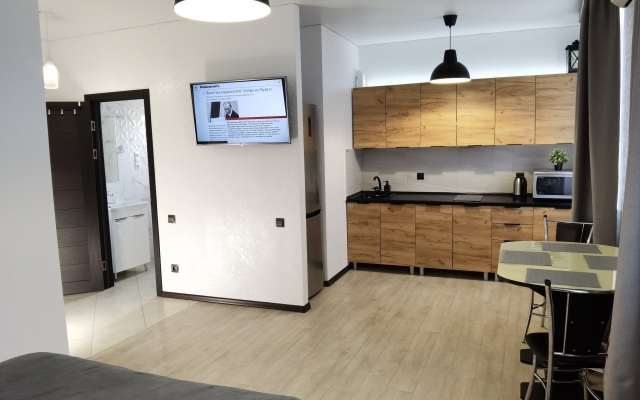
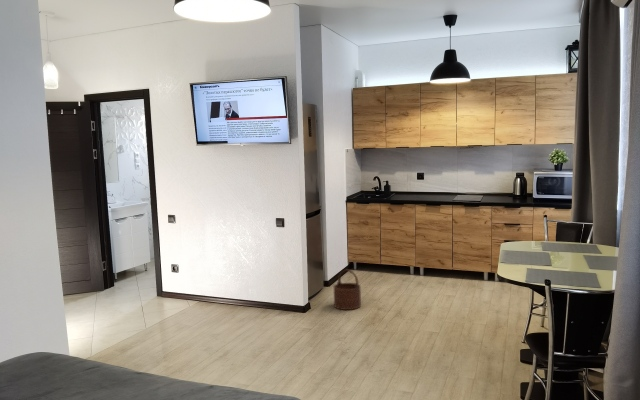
+ wooden bucket [333,268,362,311]
